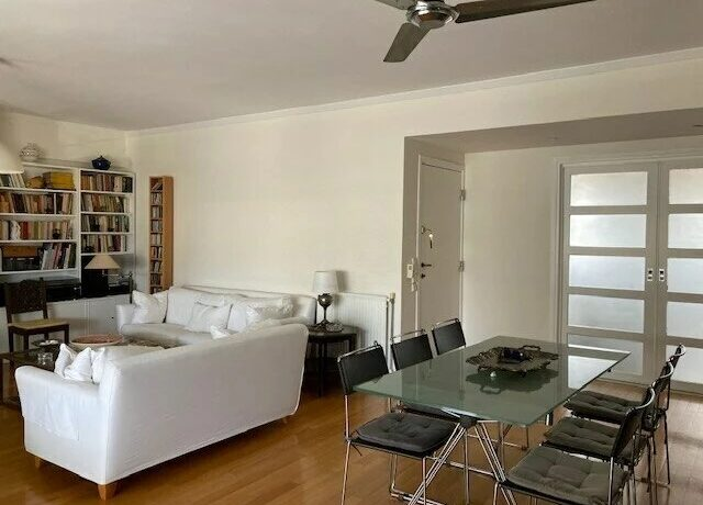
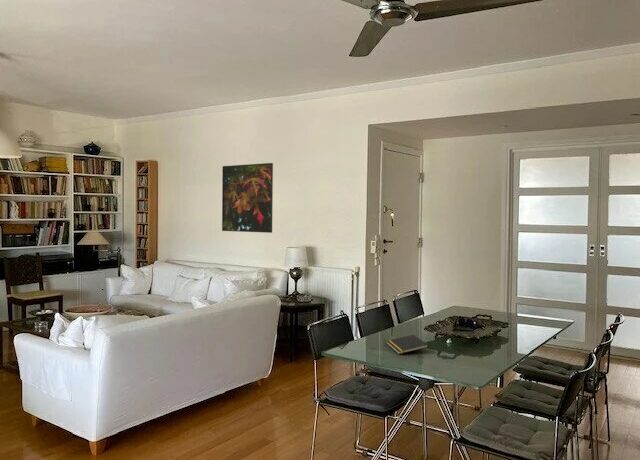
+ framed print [221,162,274,234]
+ notepad [385,334,429,355]
